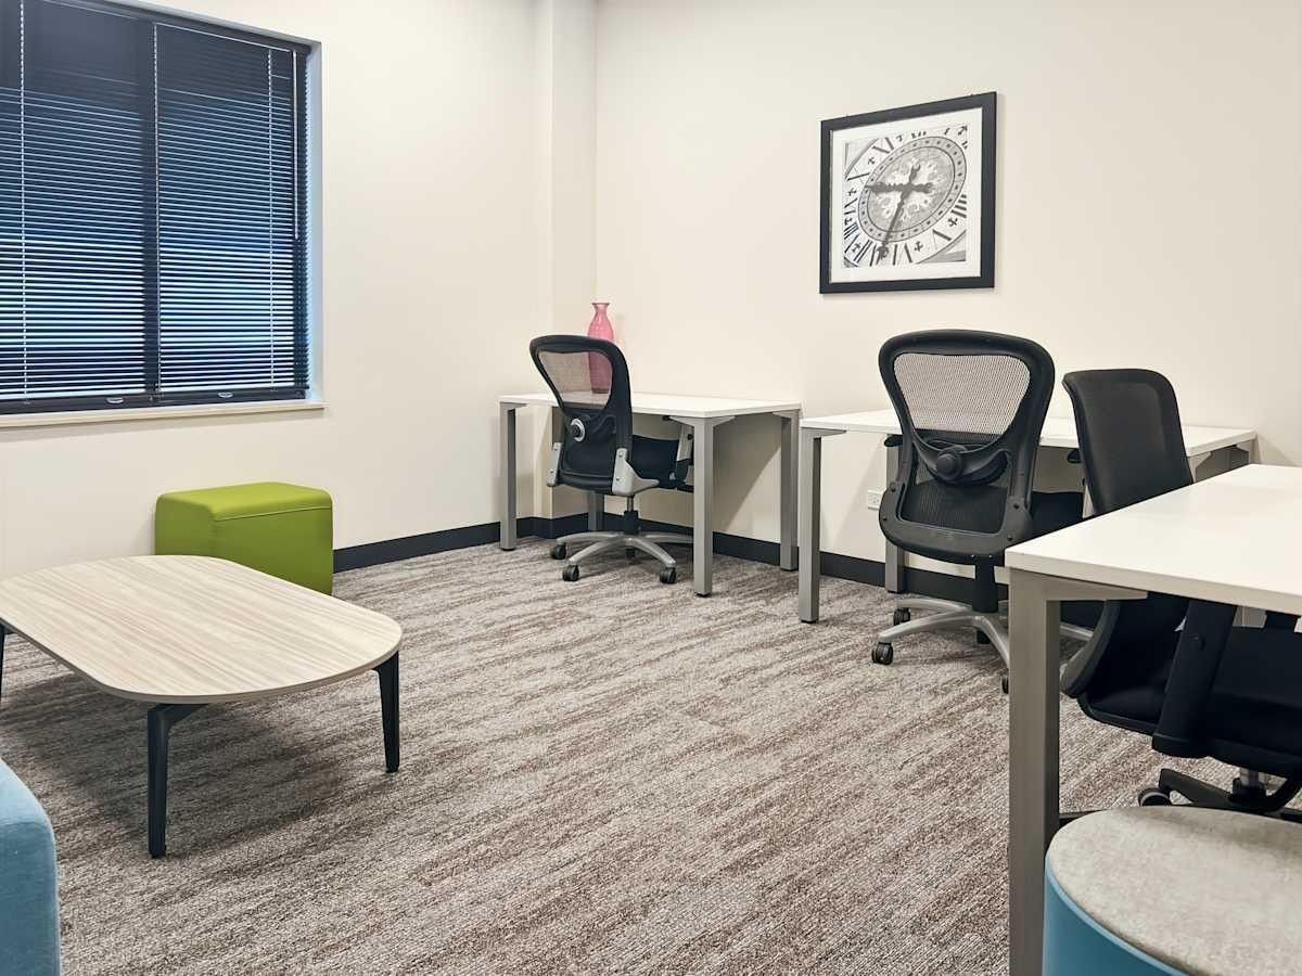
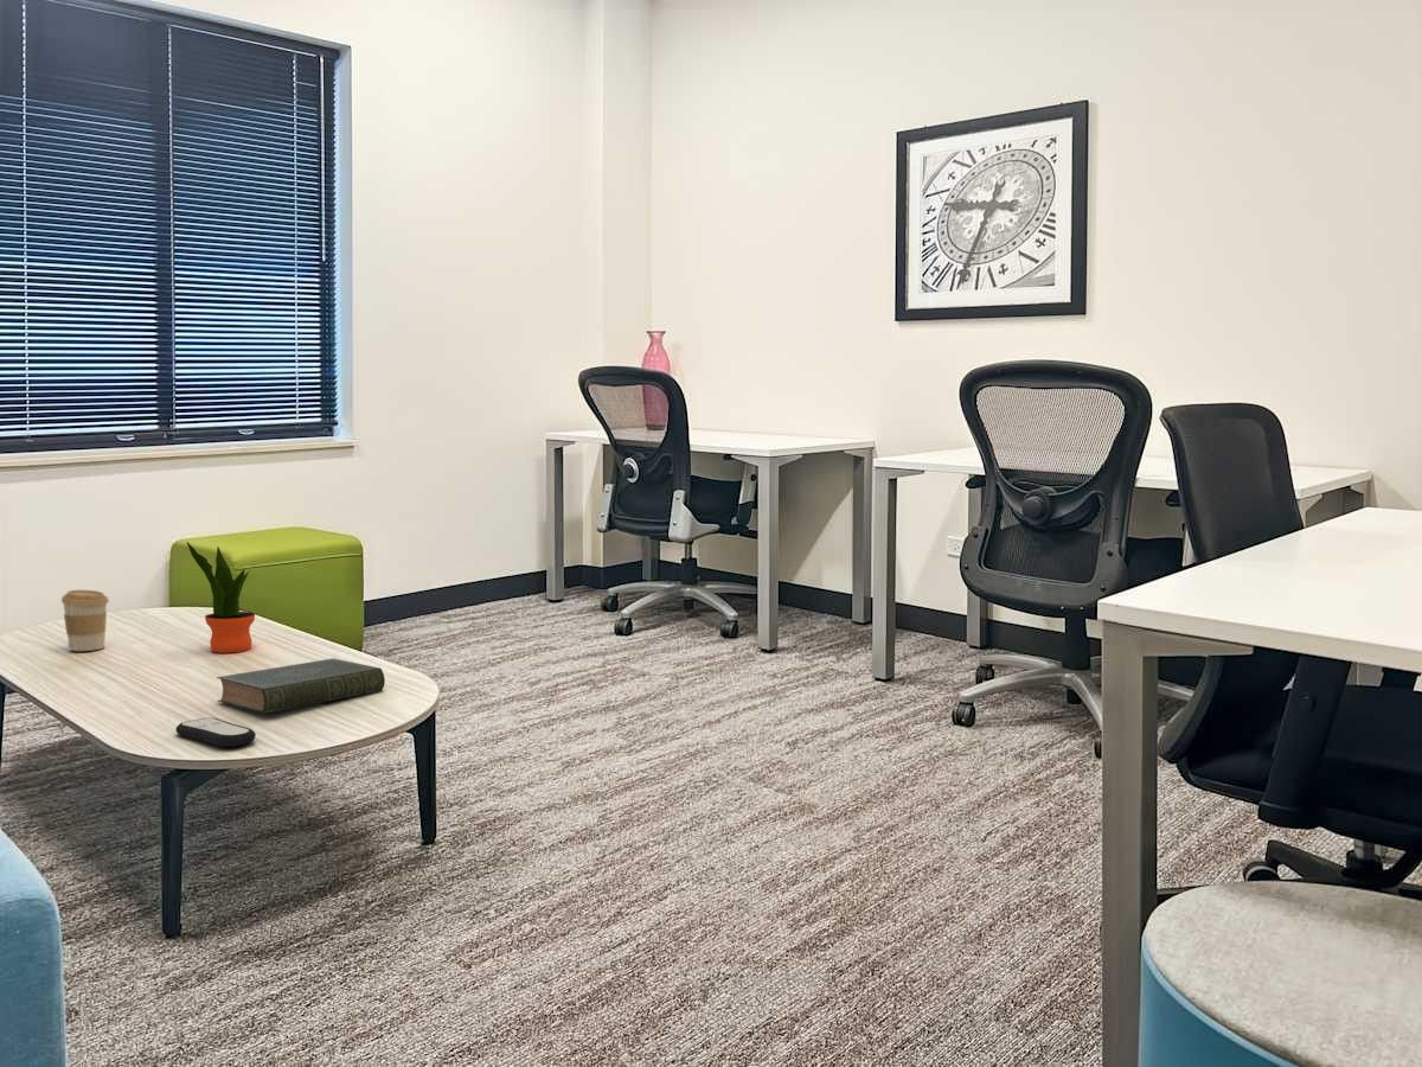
+ remote control [174,717,257,748]
+ potted plant [186,541,256,654]
+ coffee cup [60,589,110,652]
+ book [216,657,386,715]
